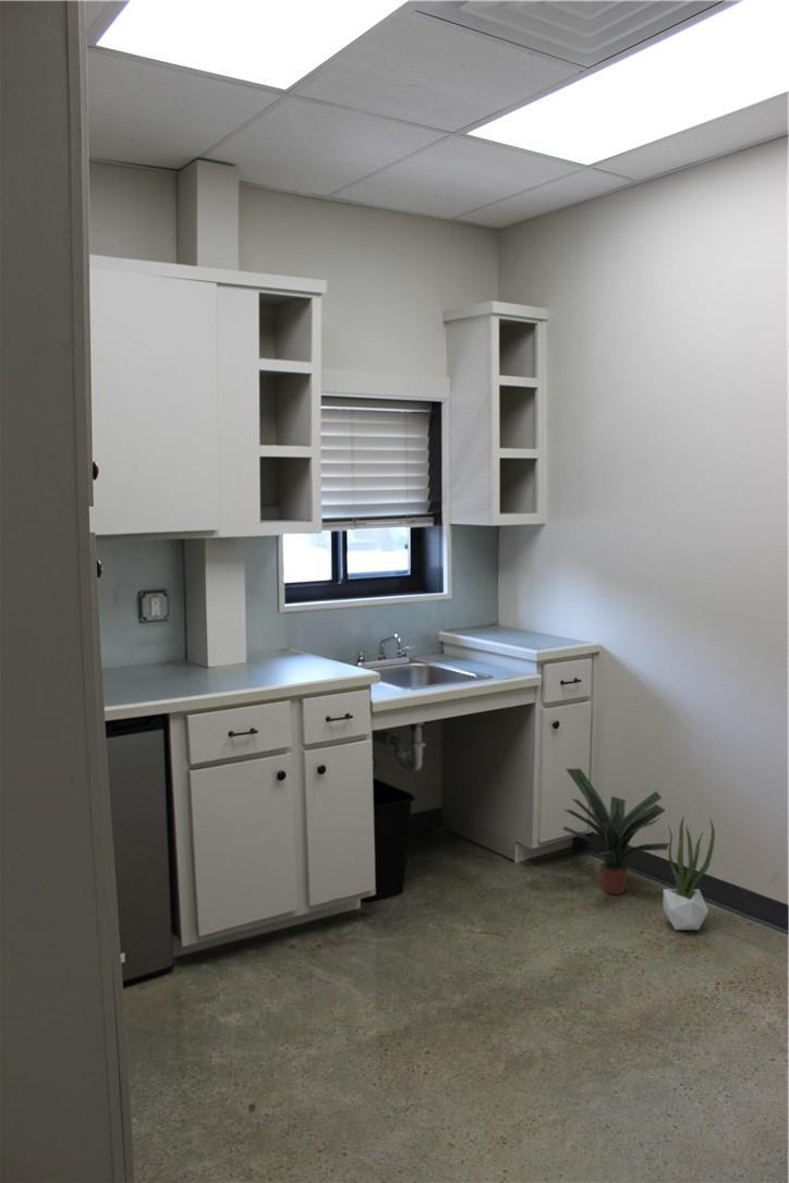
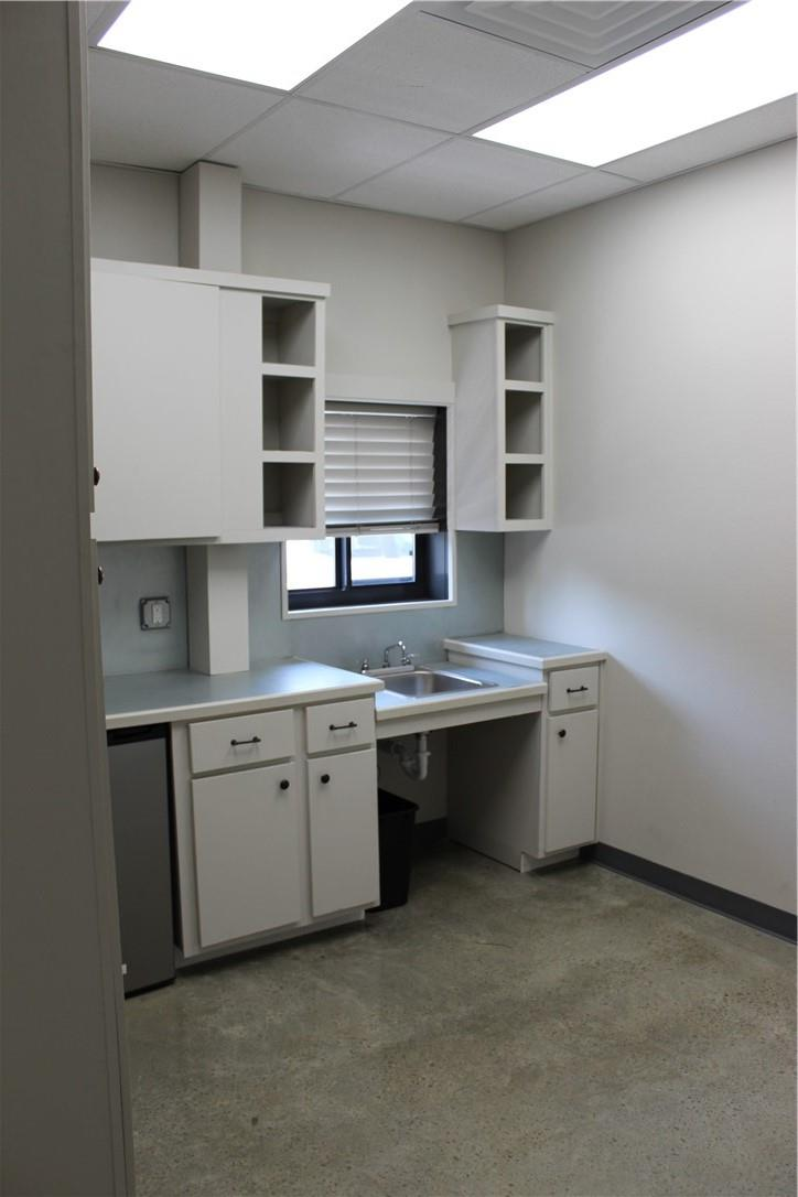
- potted plant [663,815,716,931]
- potted plant [561,768,670,895]
